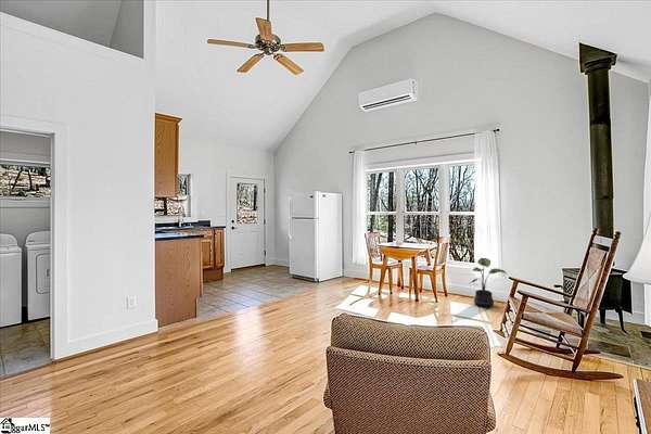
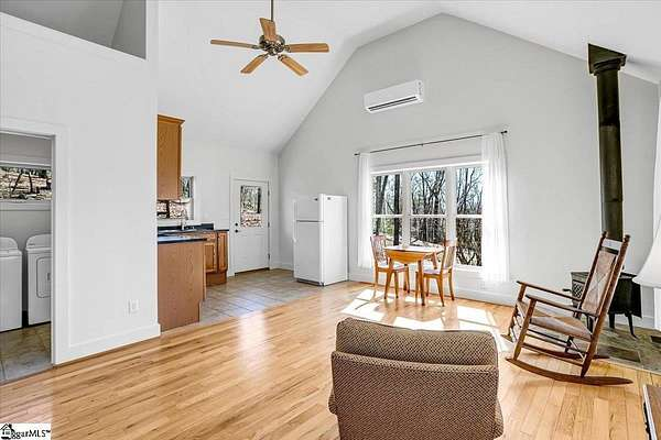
- potted plant [468,257,507,308]
